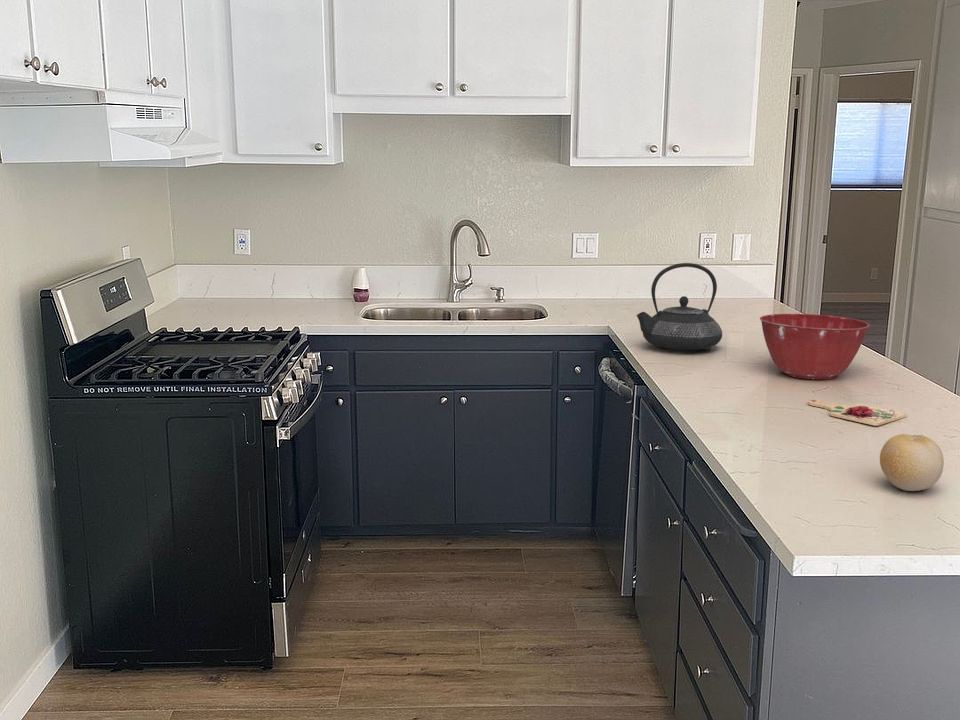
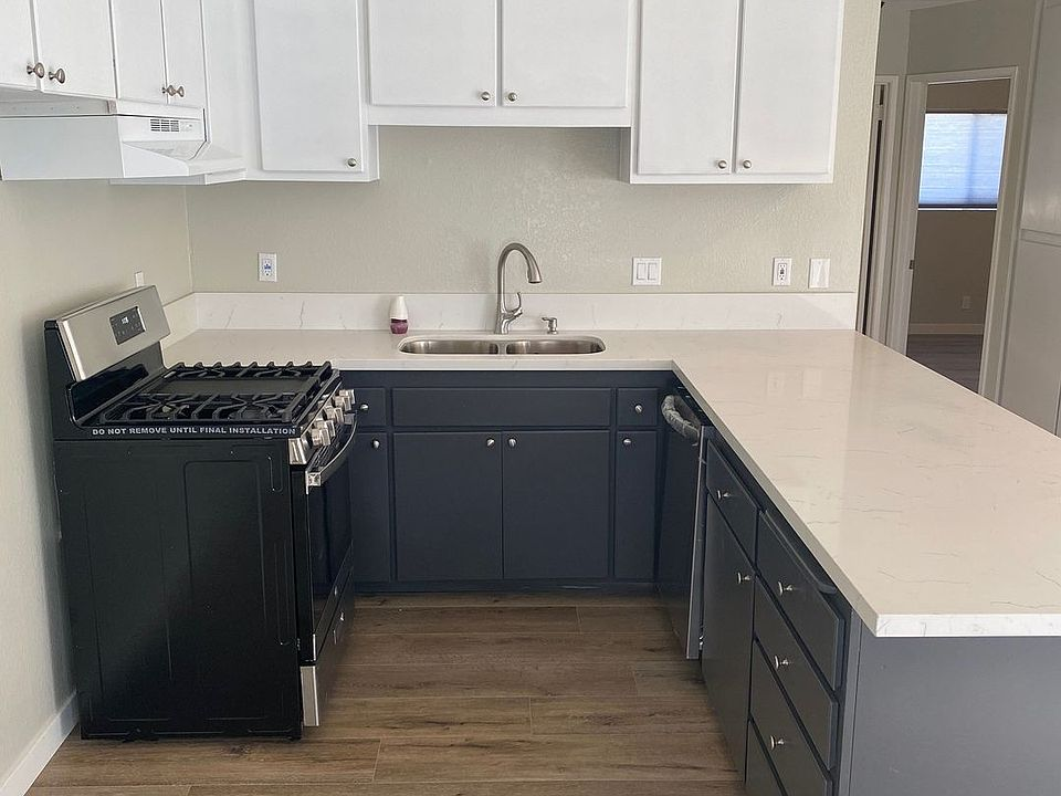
- cutting board [807,399,908,427]
- fruit [879,433,945,492]
- teapot [636,262,723,351]
- mixing bowl [759,313,870,380]
